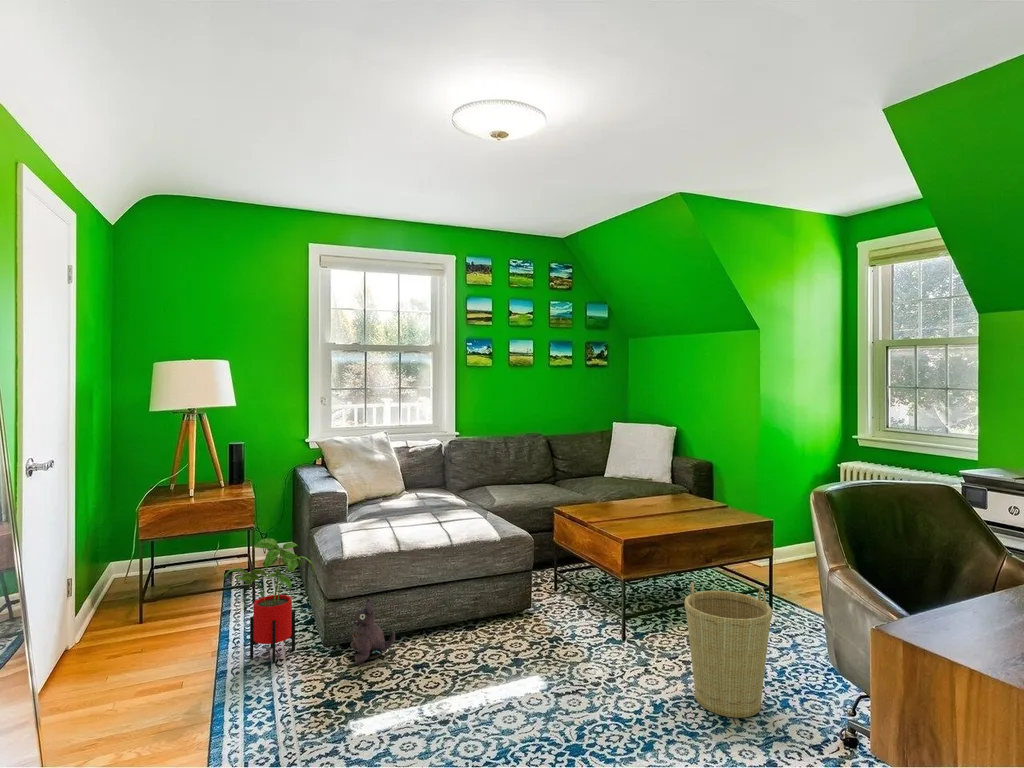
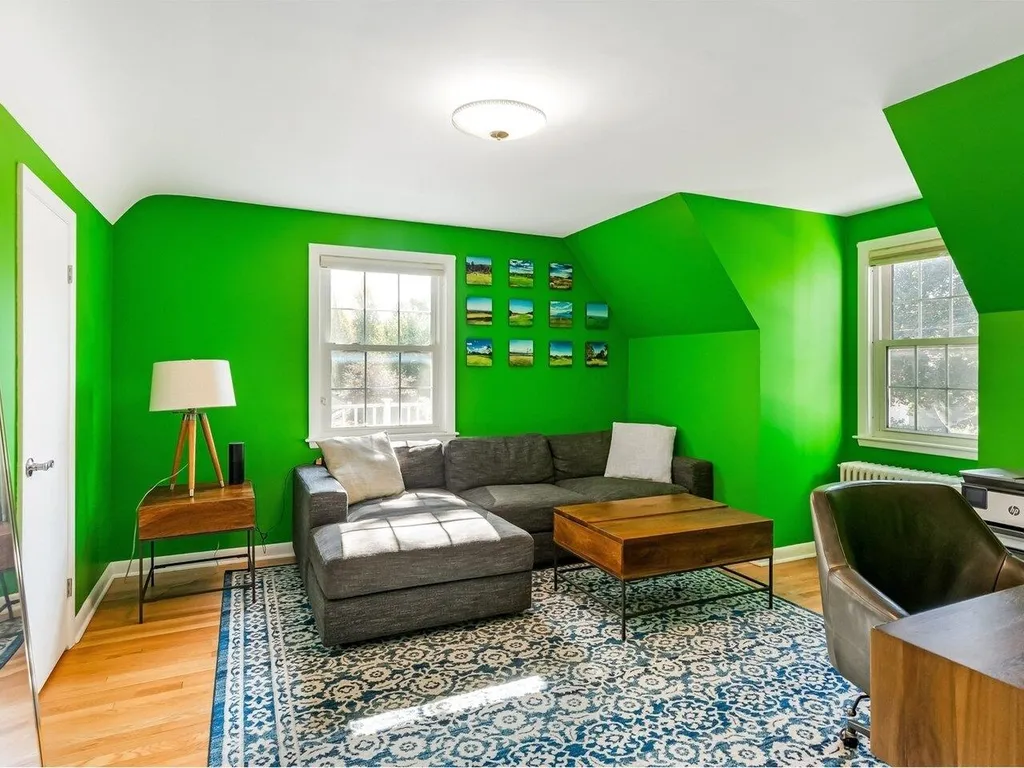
- plush toy [350,597,396,665]
- basket [684,581,773,719]
- house plant [223,538,315,664]
